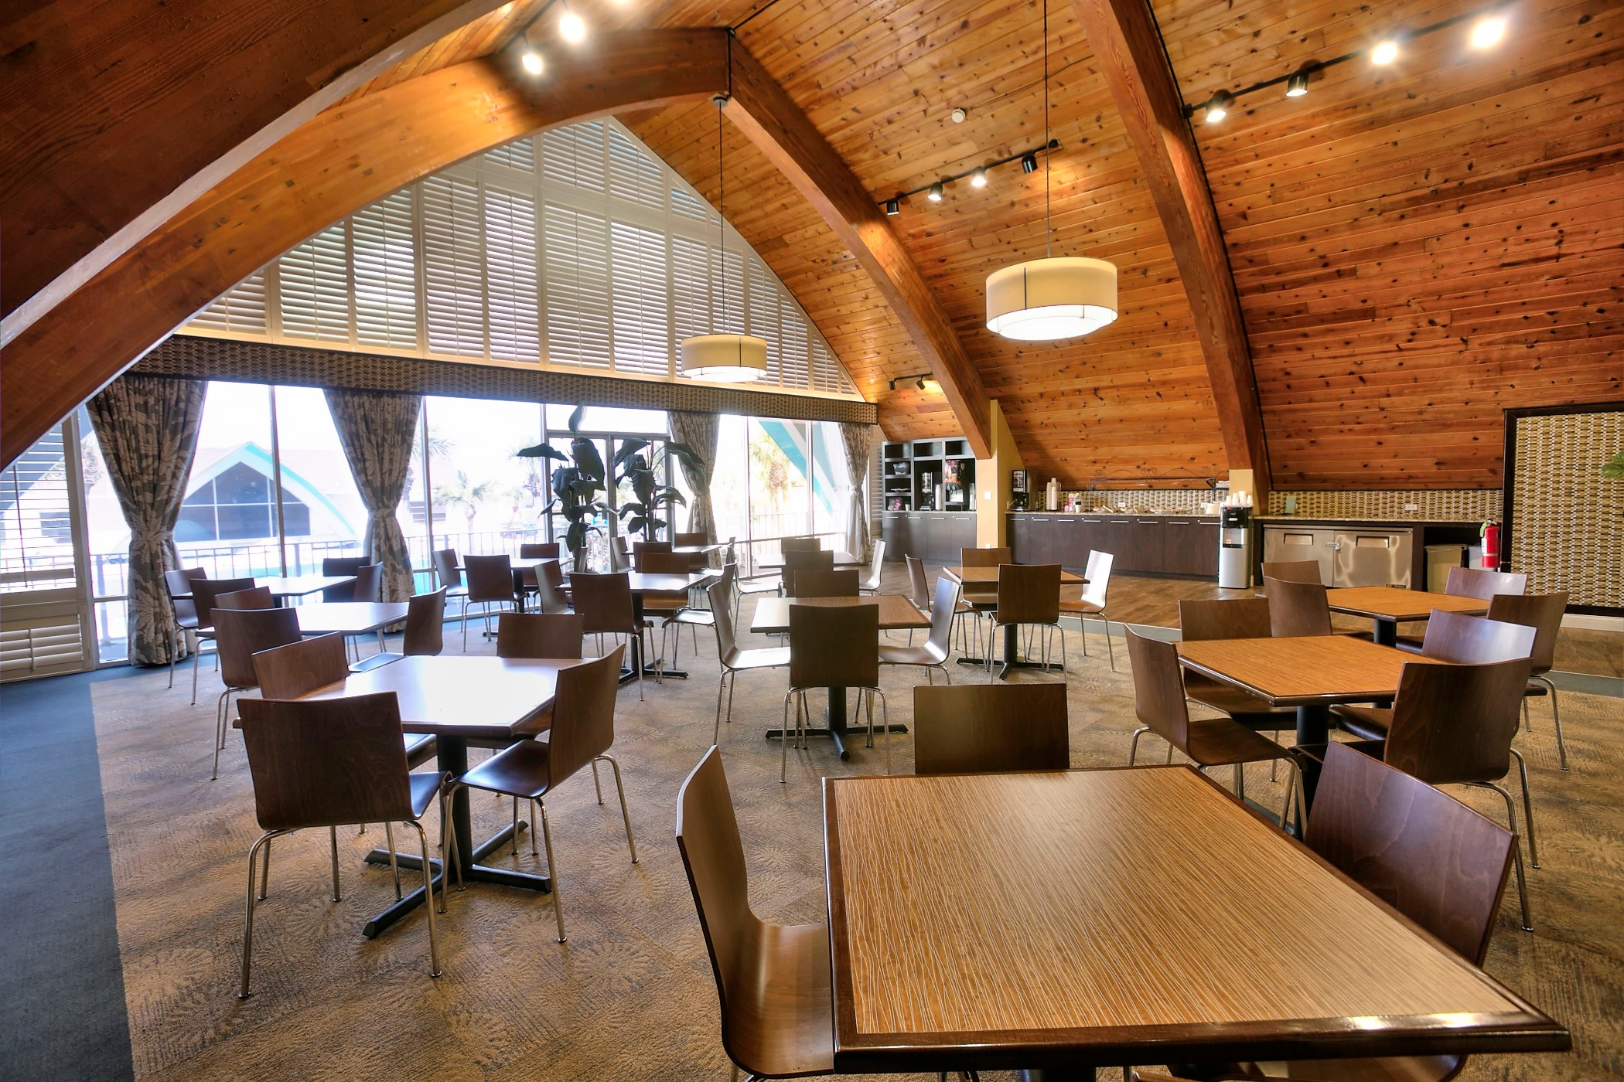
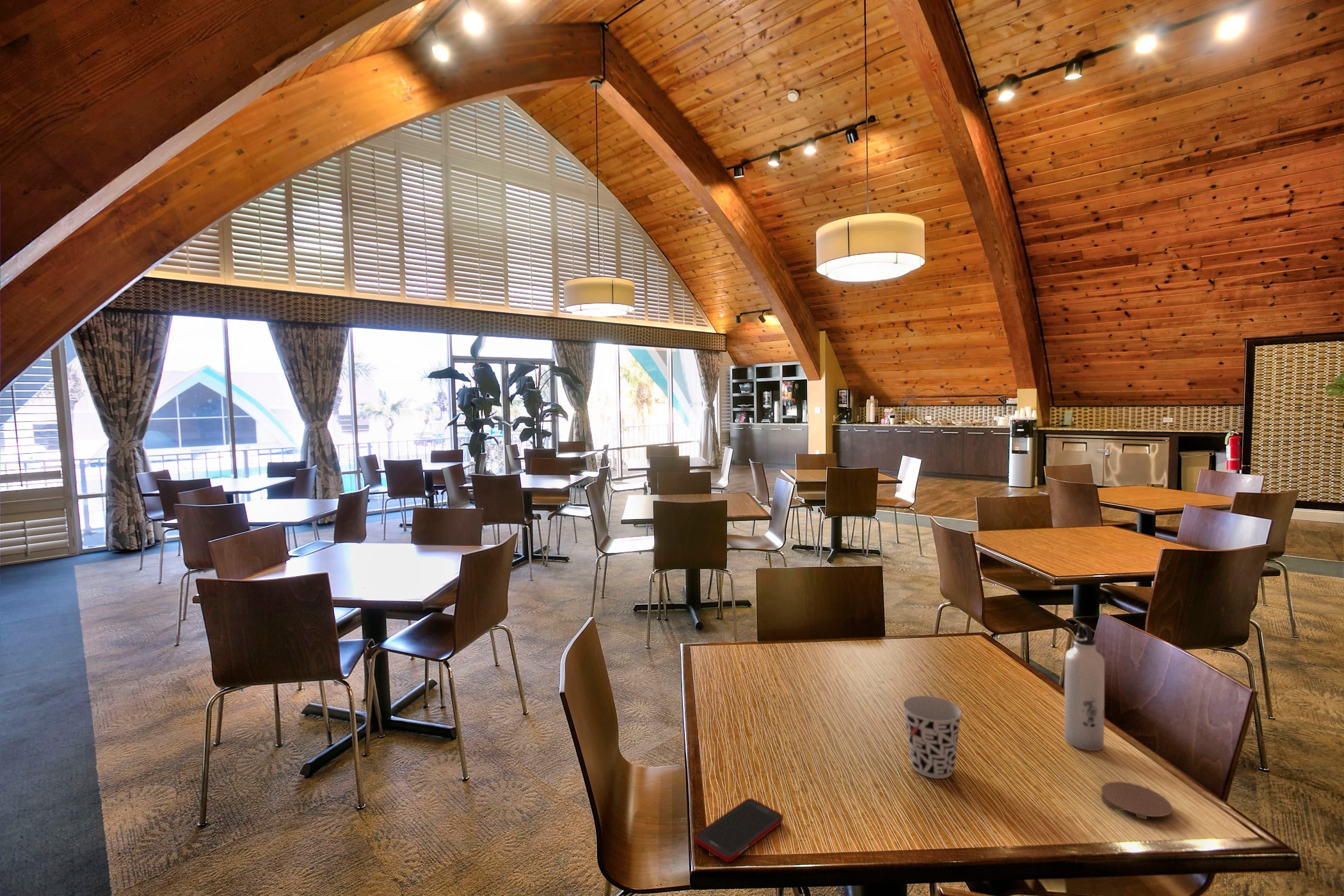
+ cell phone [694,797,784,863]
+ cup [902,695,963,780]
+ water bottle [1064,623,1105,751]
+ coaster [1100,781,1173,820]
